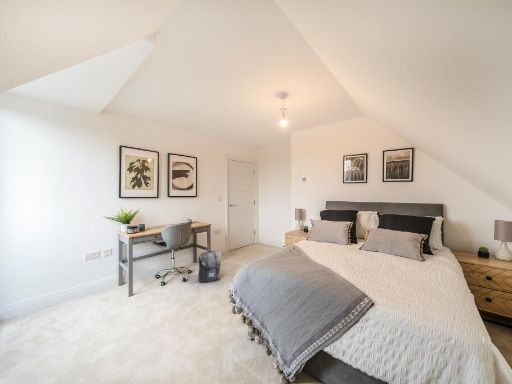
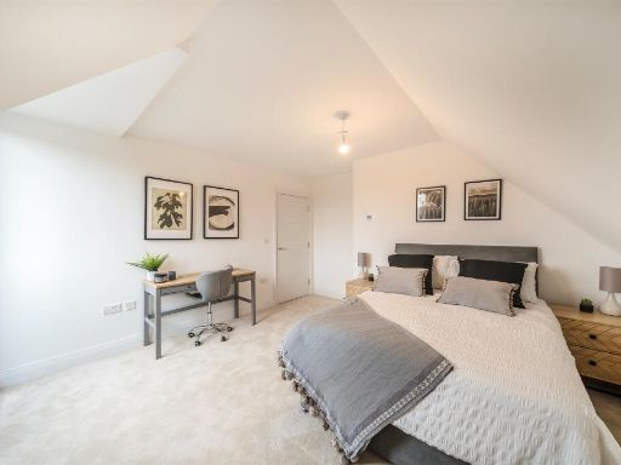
- backpack [197,248,222,284]
